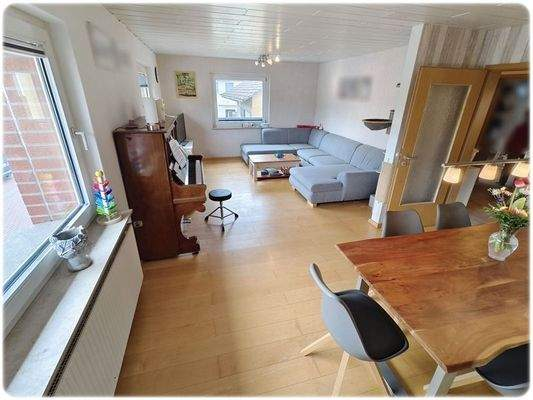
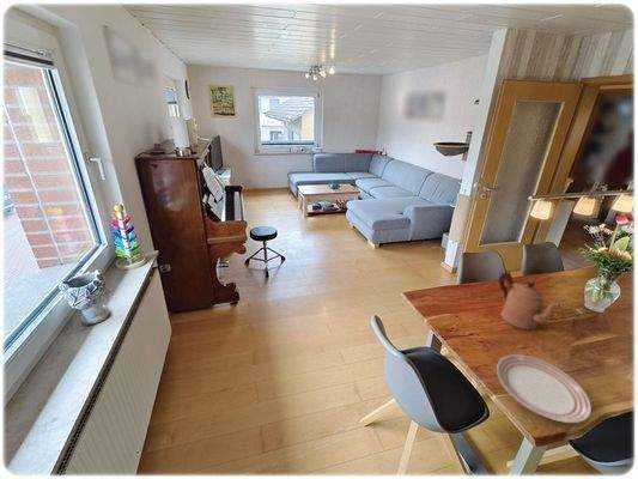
+ dinner plate [496,354,593,424]
+ coffeepot [498,271,561,331]
